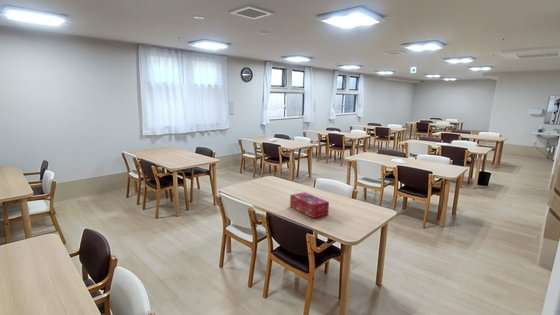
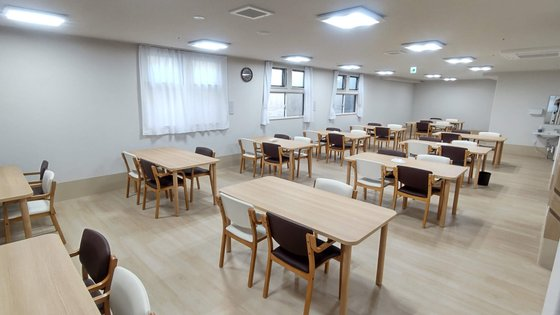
- tissue box [289,191,330,219]
